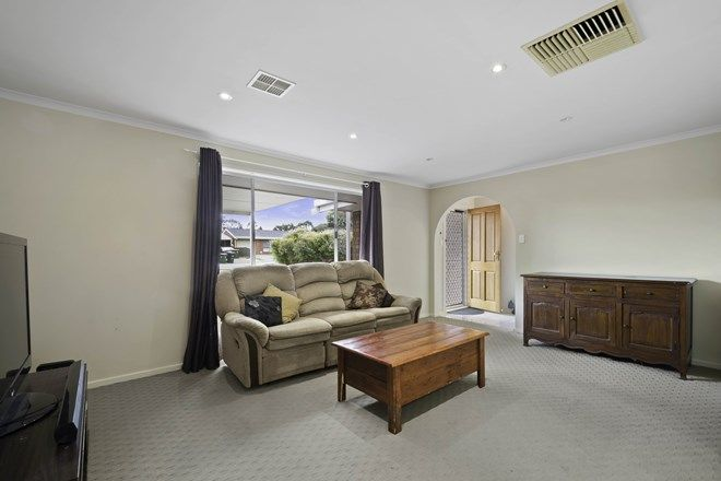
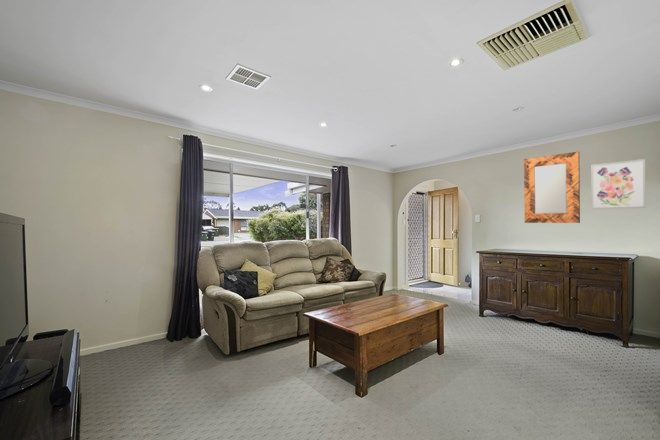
+ home mirror [523,151,581,224]
+ wall art [591,158,646,210]
